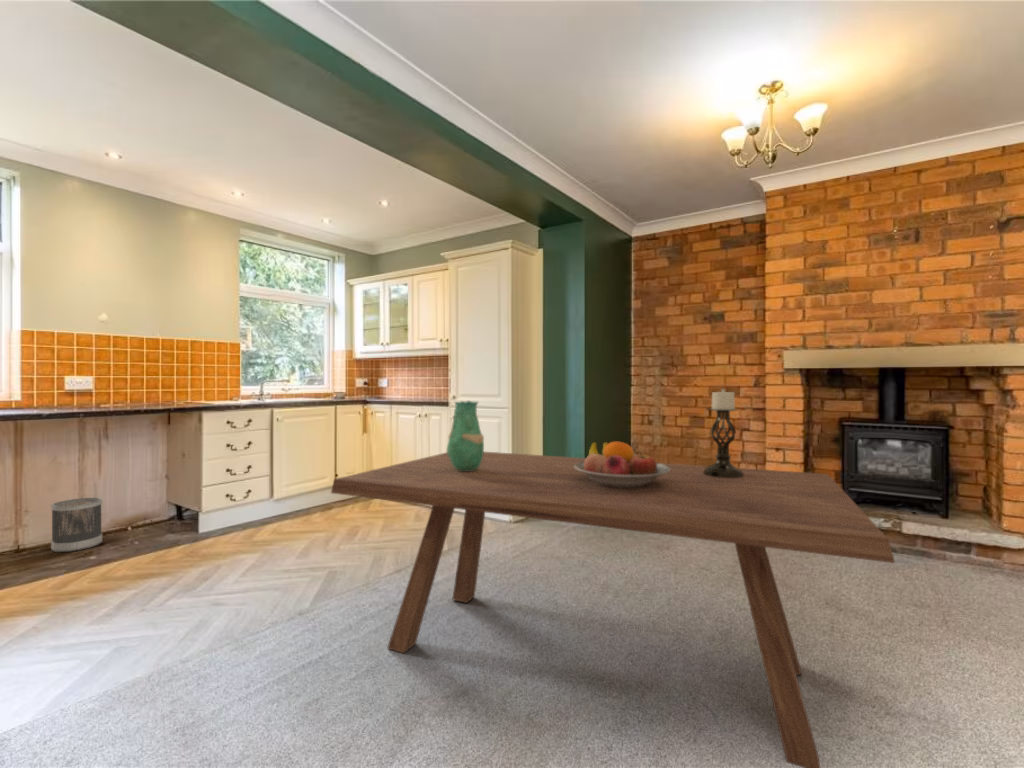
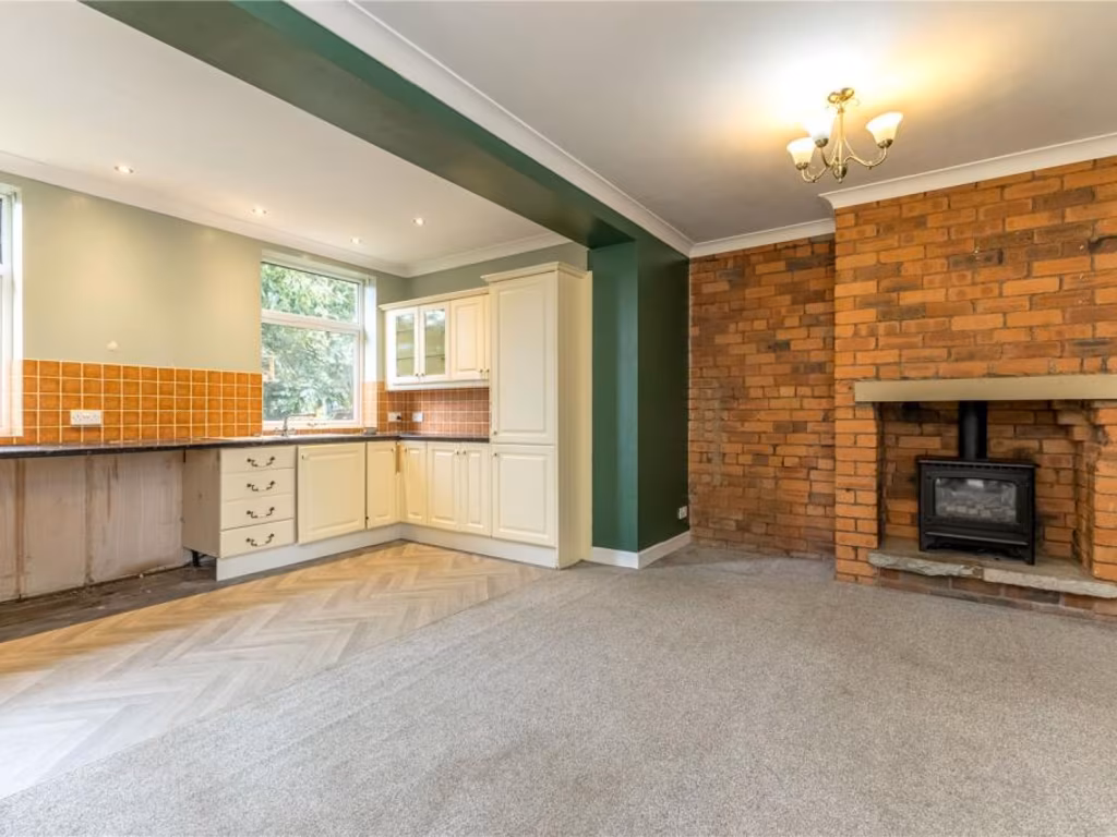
- wastebasket [50,497,103,553]
- fruit bowl [574,440,670,488]
- dining table [330,451,896,768]
- vase [446,400,485,471]
- candle holder [704,388,743,478]
